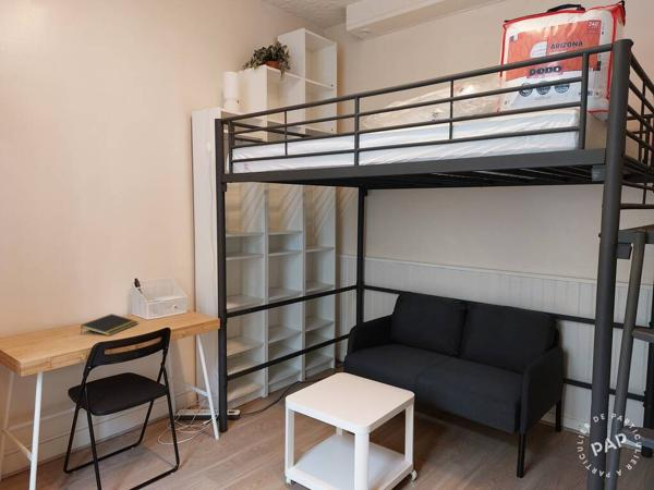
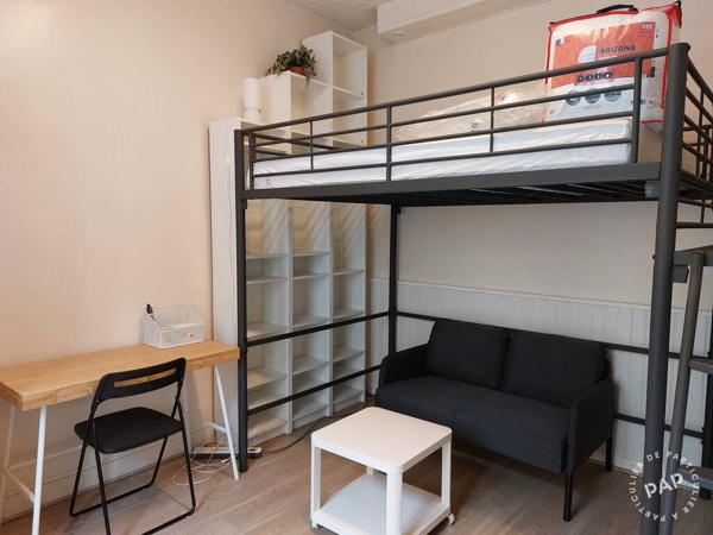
- notepad [80,313,138,336]
